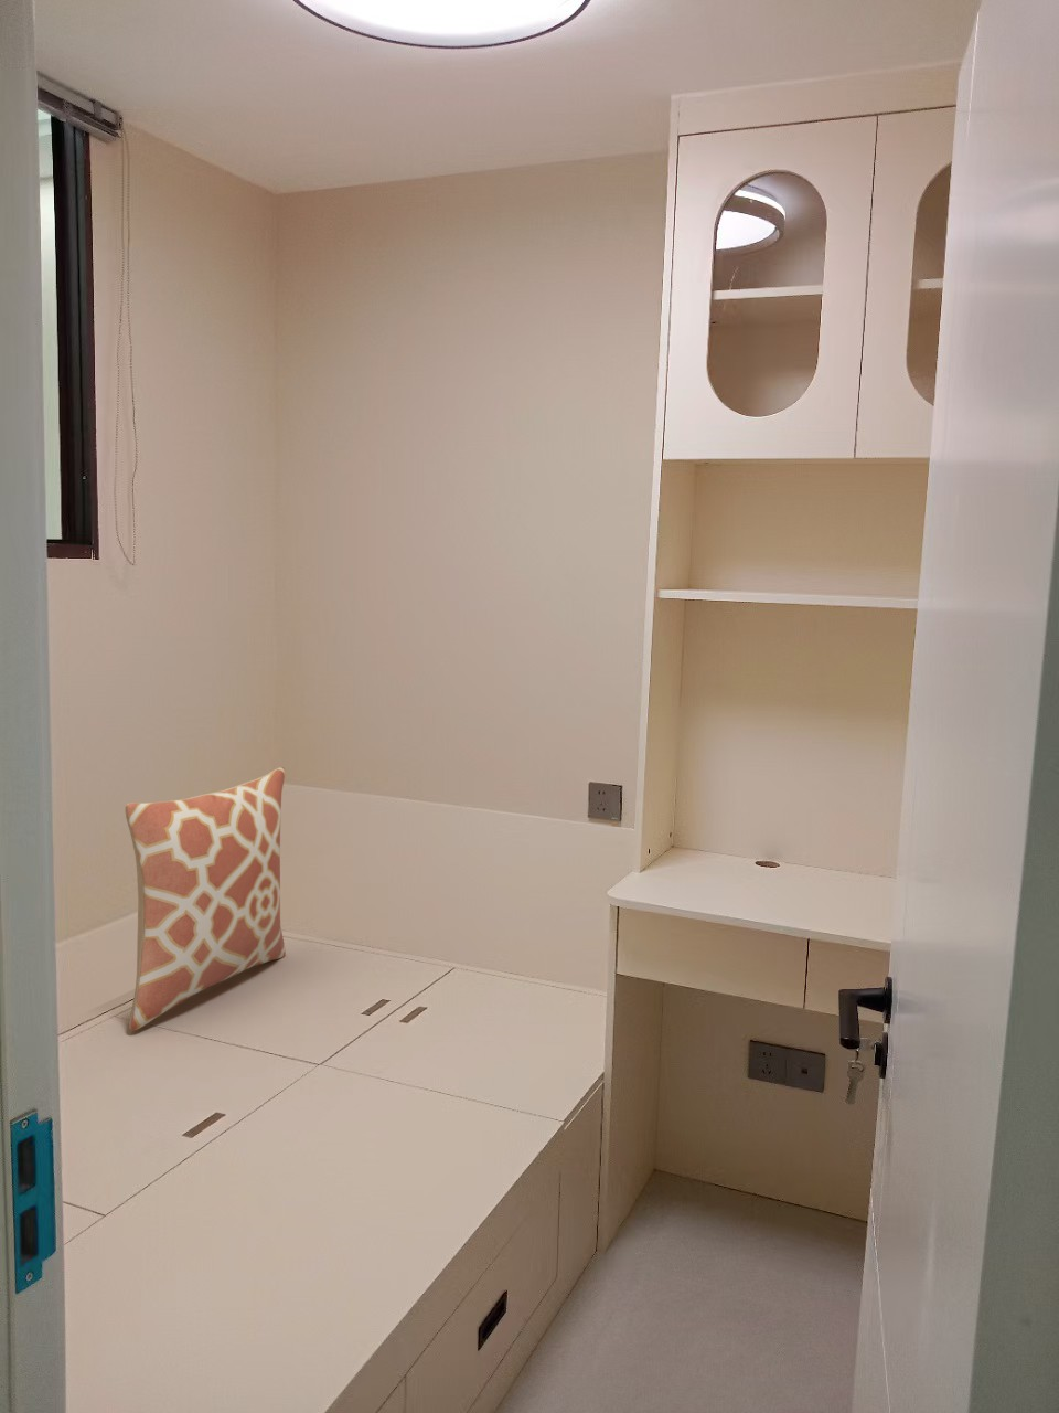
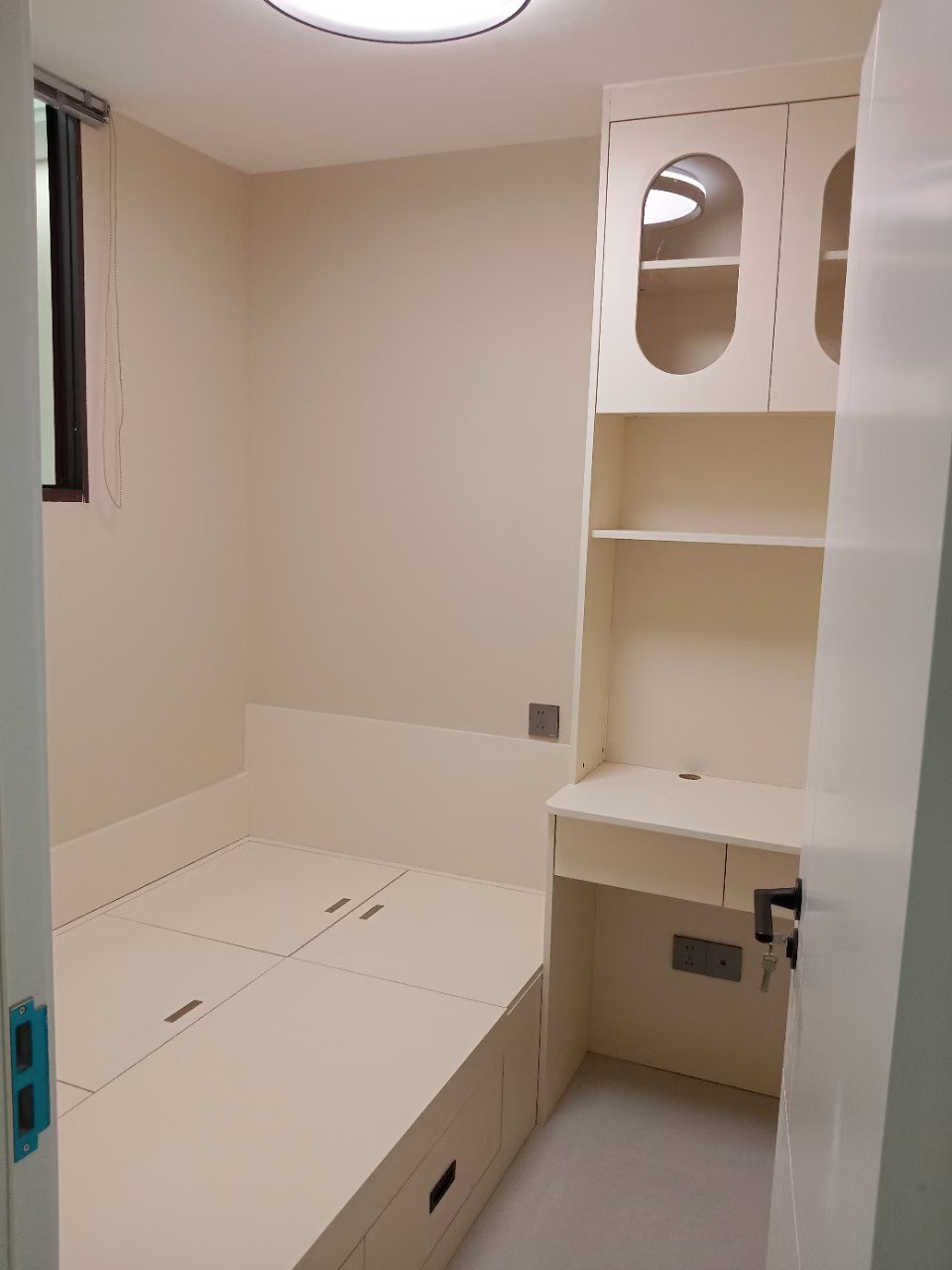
- pillow [125,767,287,1032]
